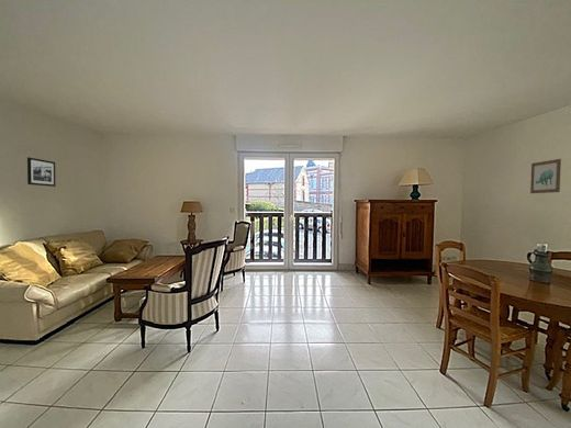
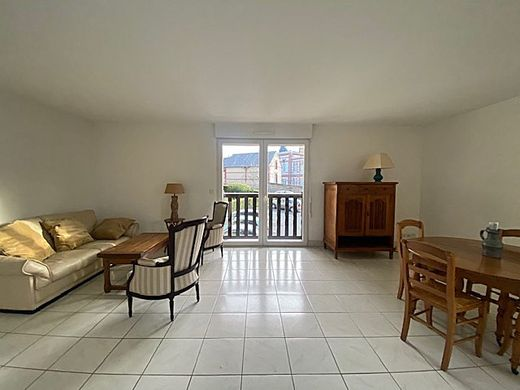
- picture frame [26,156,56,188]
- wall art [529,158,562,194]
